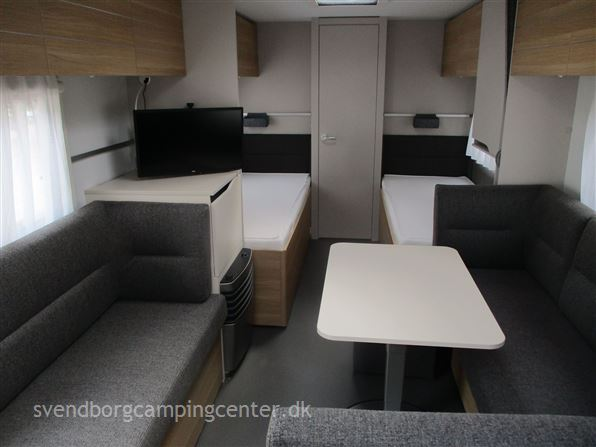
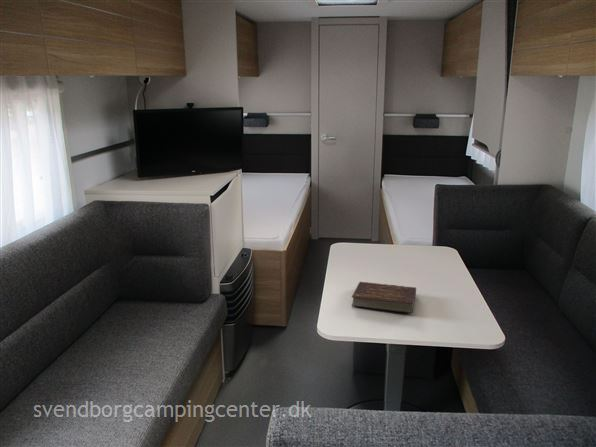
+ book [351,281,417,314]
